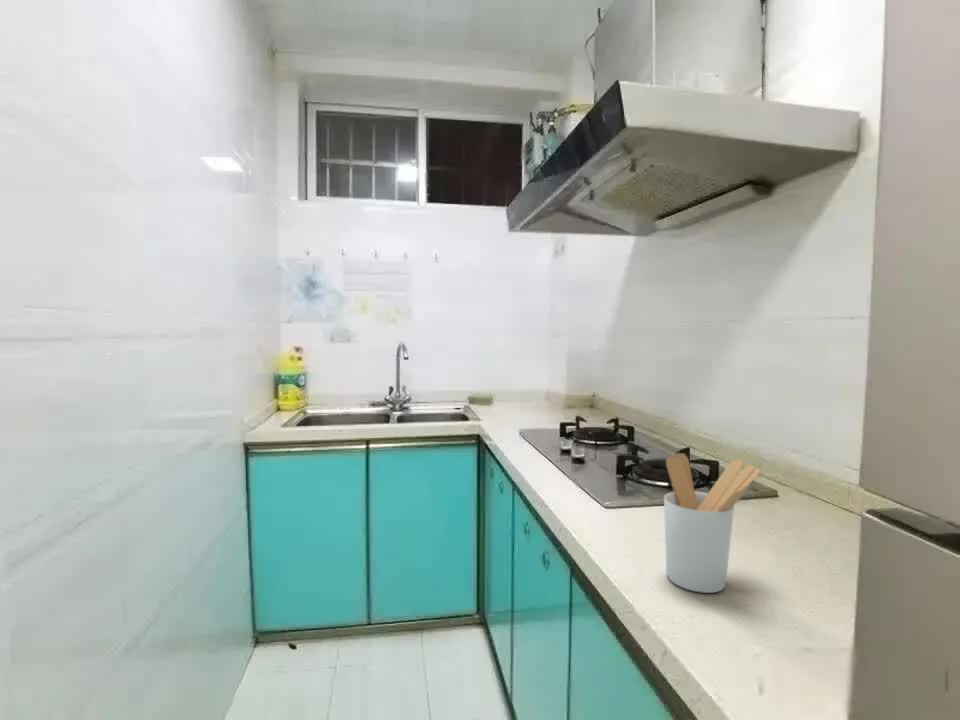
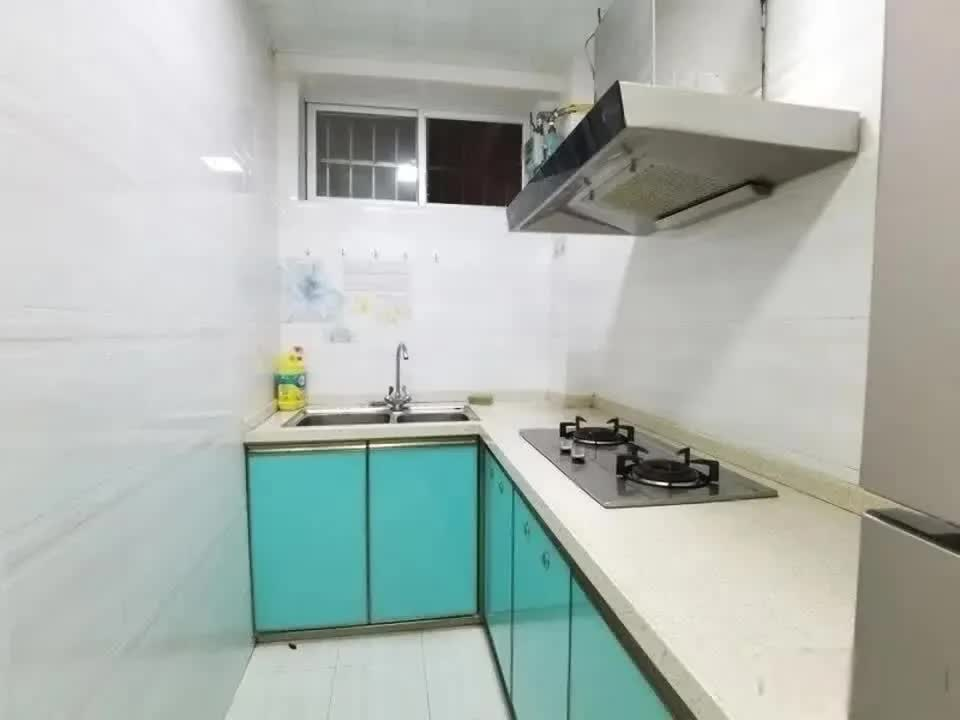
- utensil holder [663,452,762,594]
